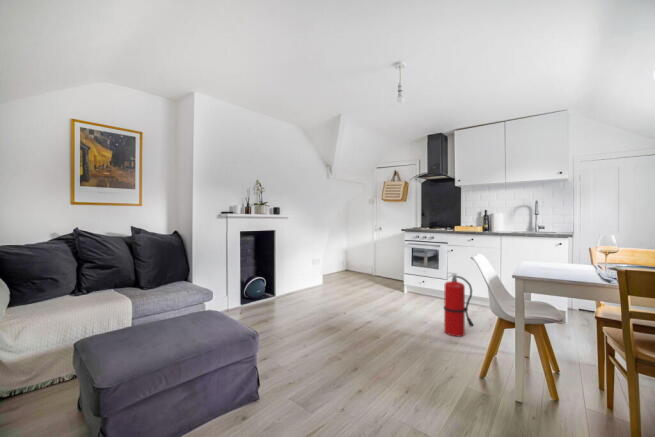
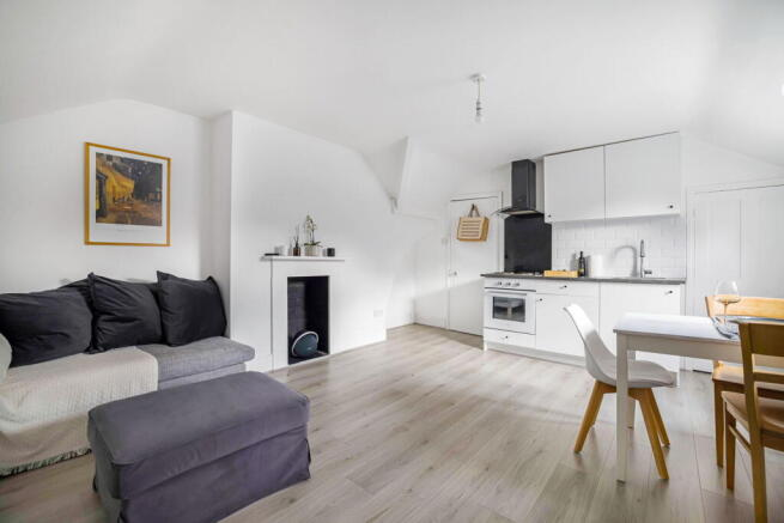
- fire extinguisher [443,271,475,338]
